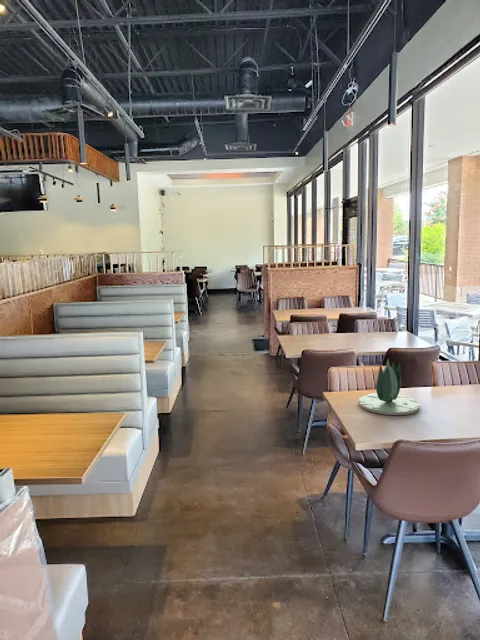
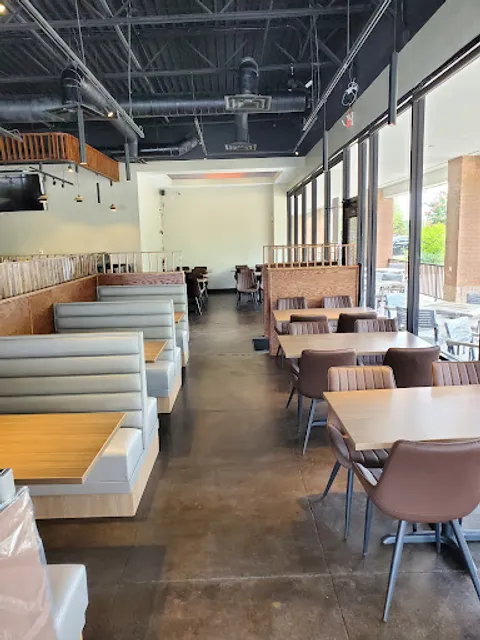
- succulent plant [358,359,420,416]
